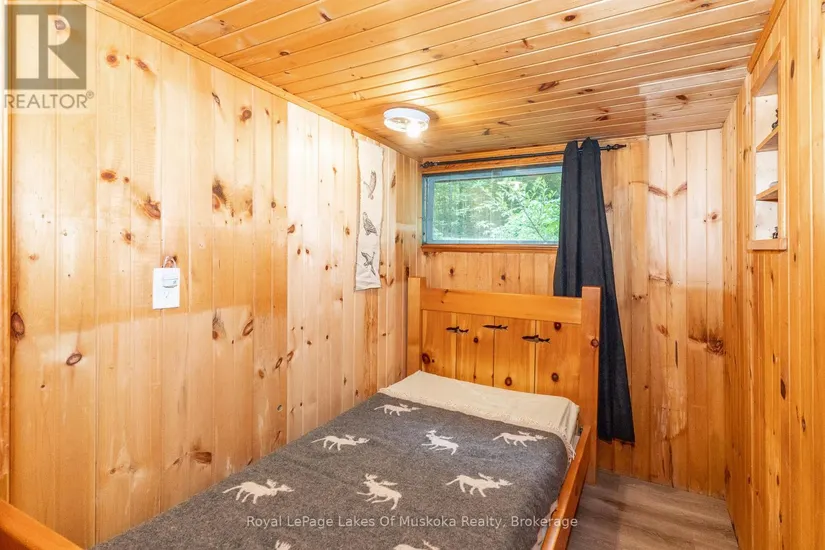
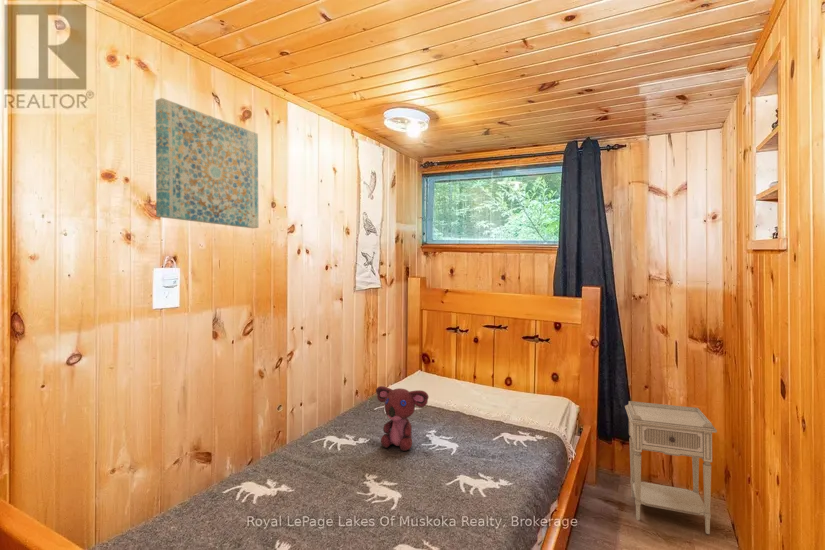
+ nightstand [624,400,718,535]
+ wall art [155,97,259,229]
+ teddy bear [375,385,430,452]
